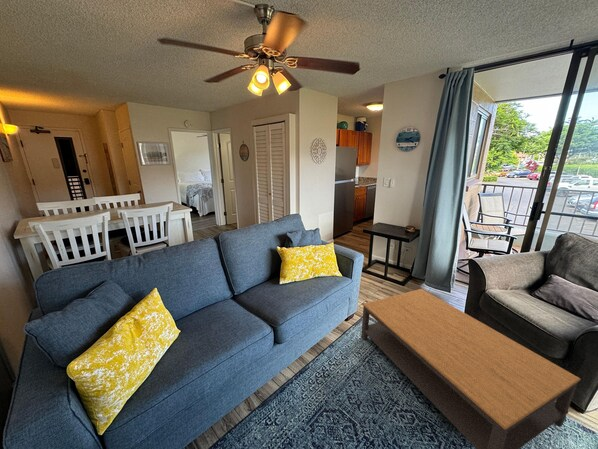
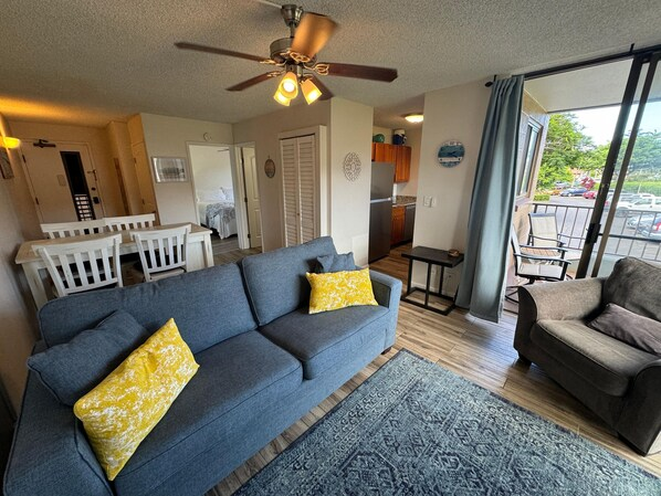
- coffee table [360,288,581,449]
